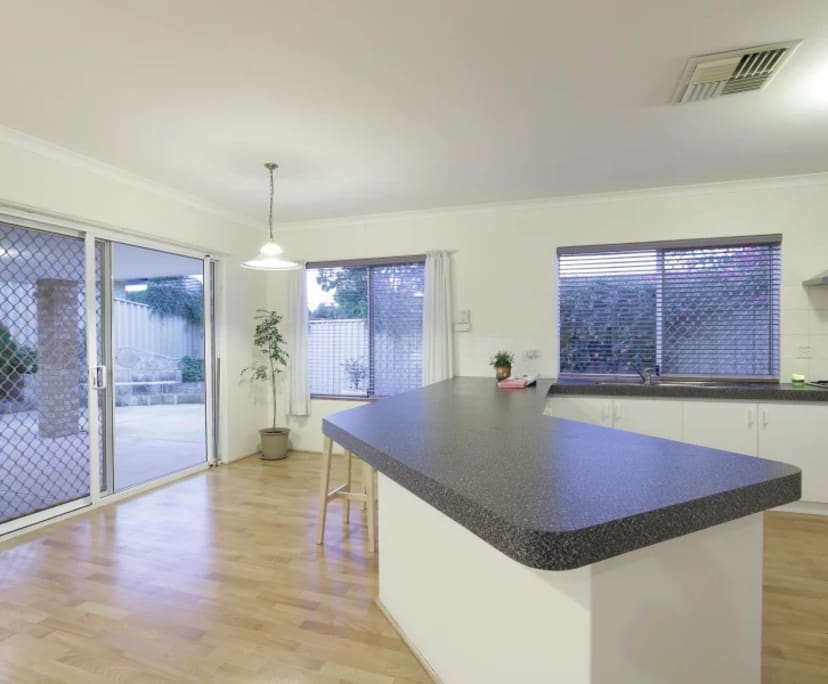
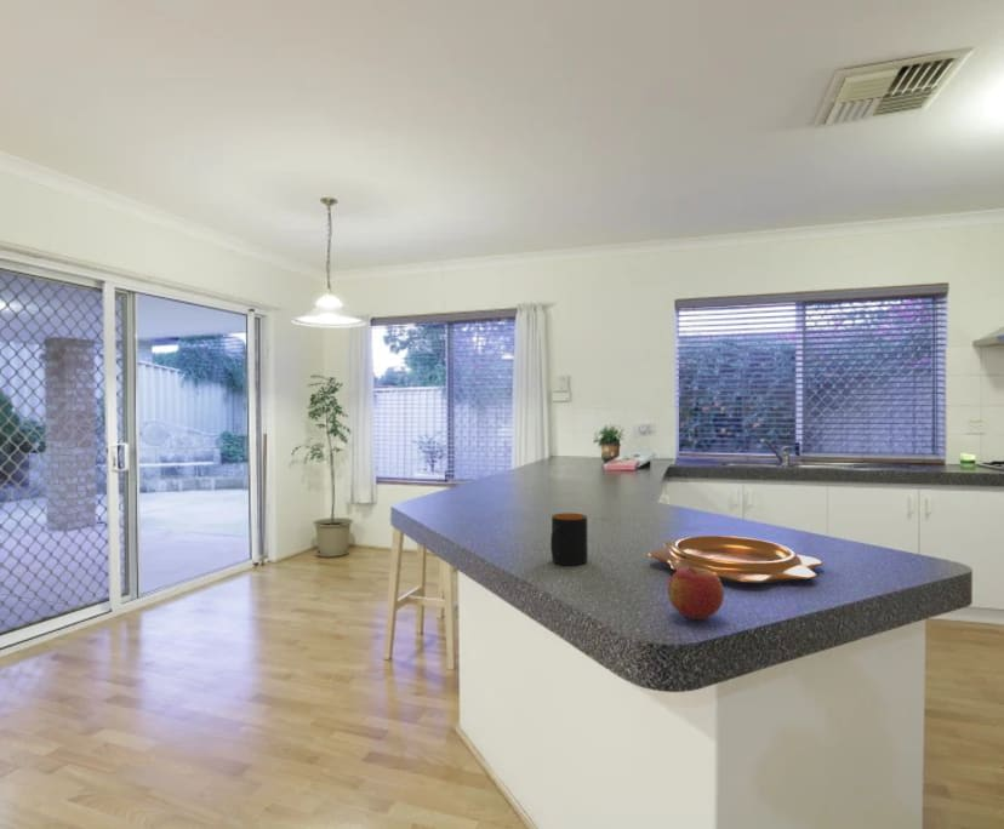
+ apple [667,566,725,621]
+ decorative bowl [648,534,825,584]
+ mug [549,513,589,566]
